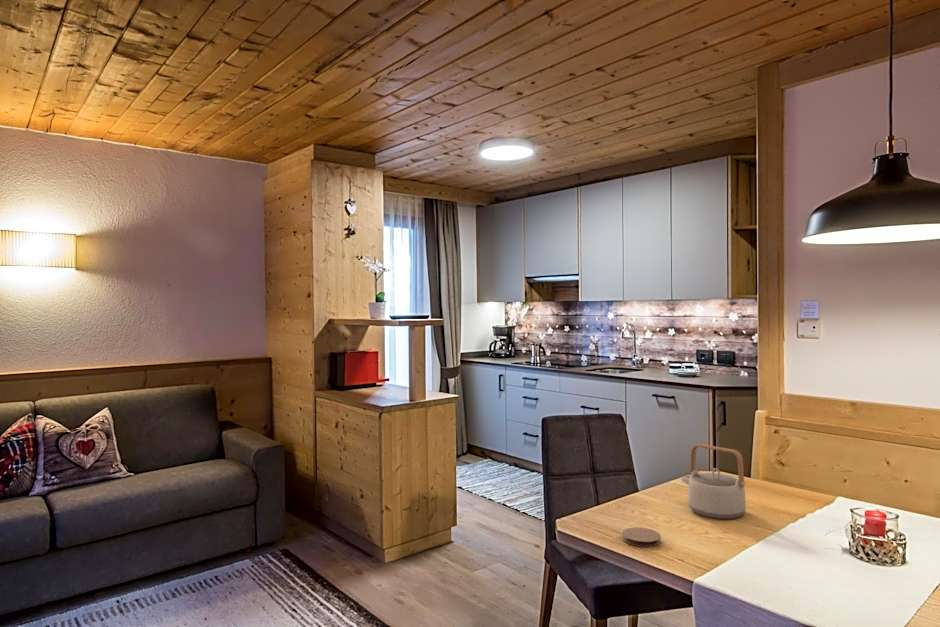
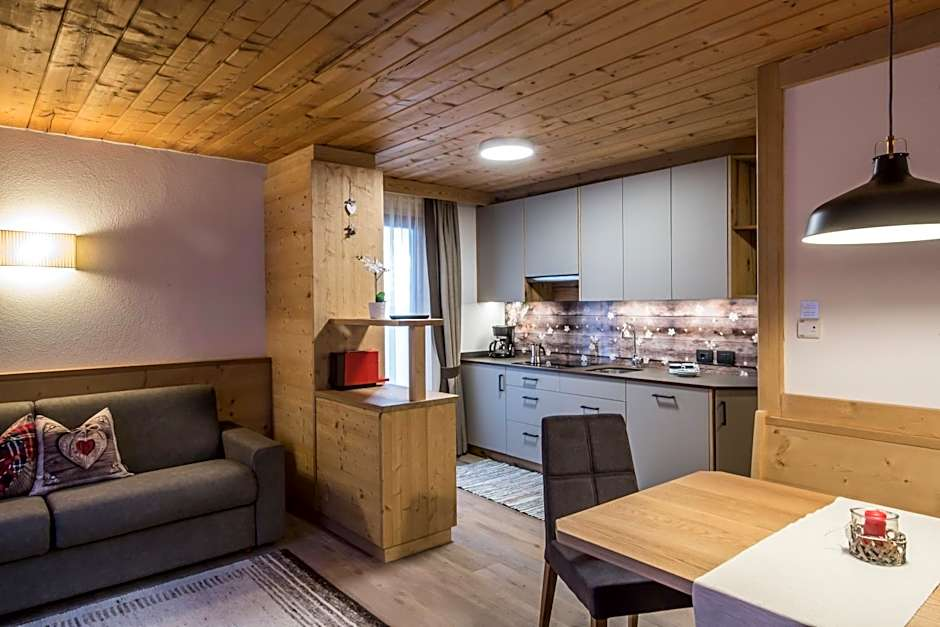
- teapot [680,443,747,520]
- coaster [622,527,662,548]
